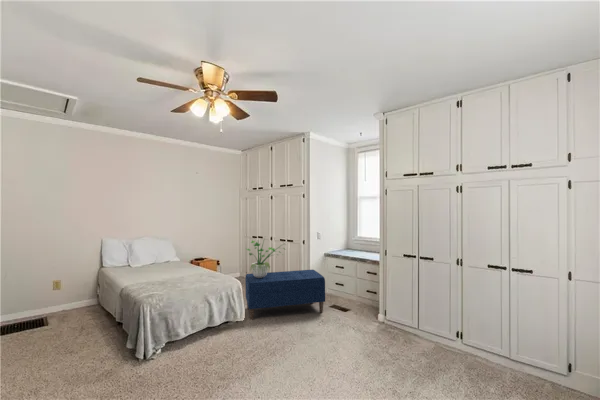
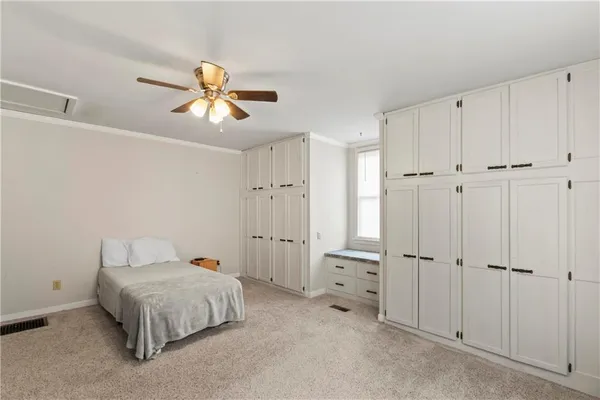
- bench [244,269,326,321]
- potted plant [244,237,287,278]
